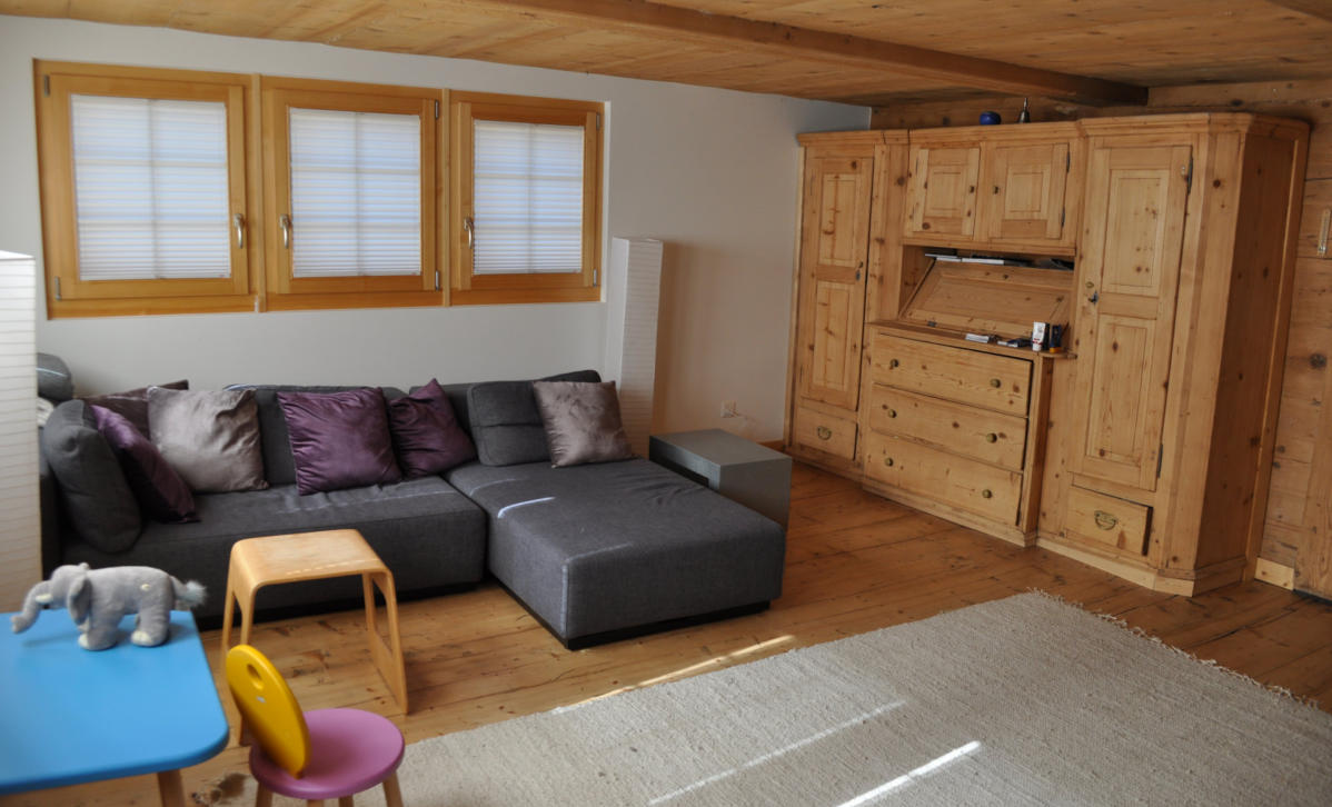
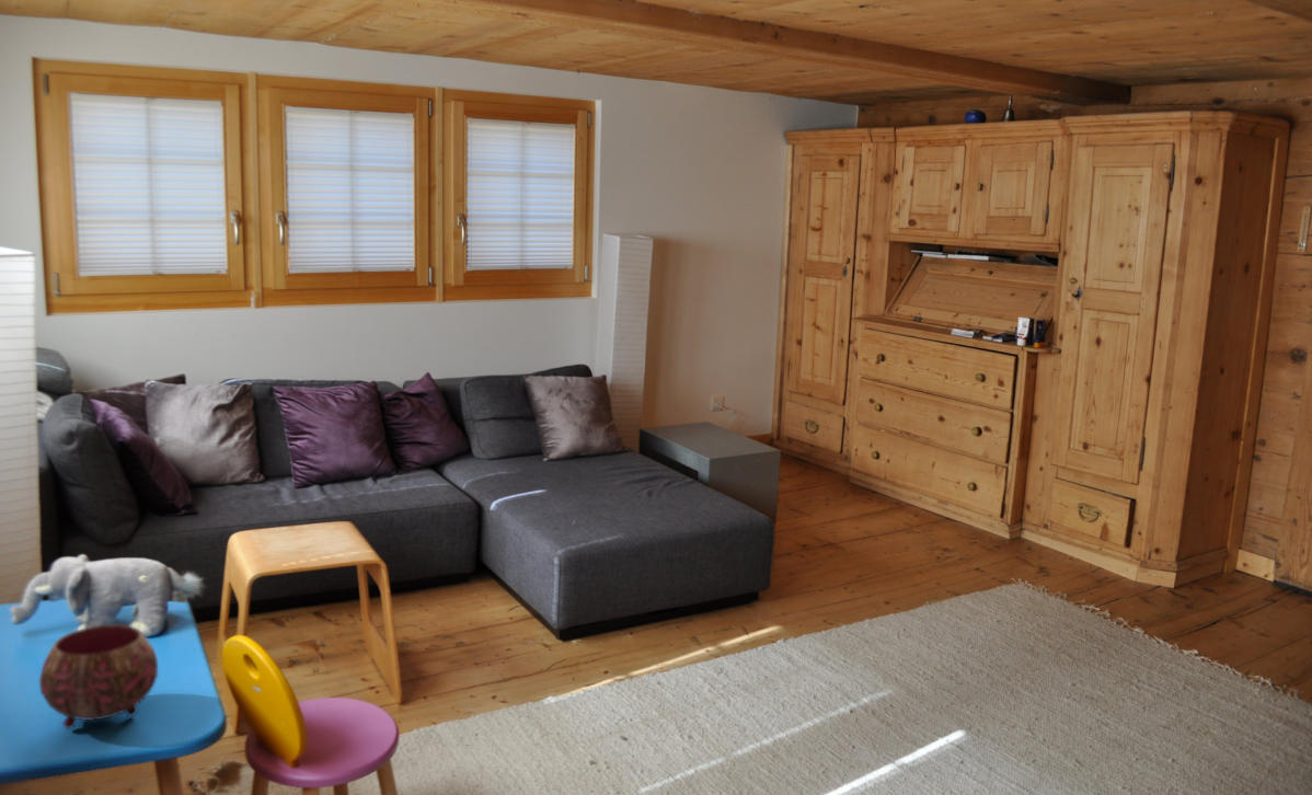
+ bowl [38,623,159,729]
